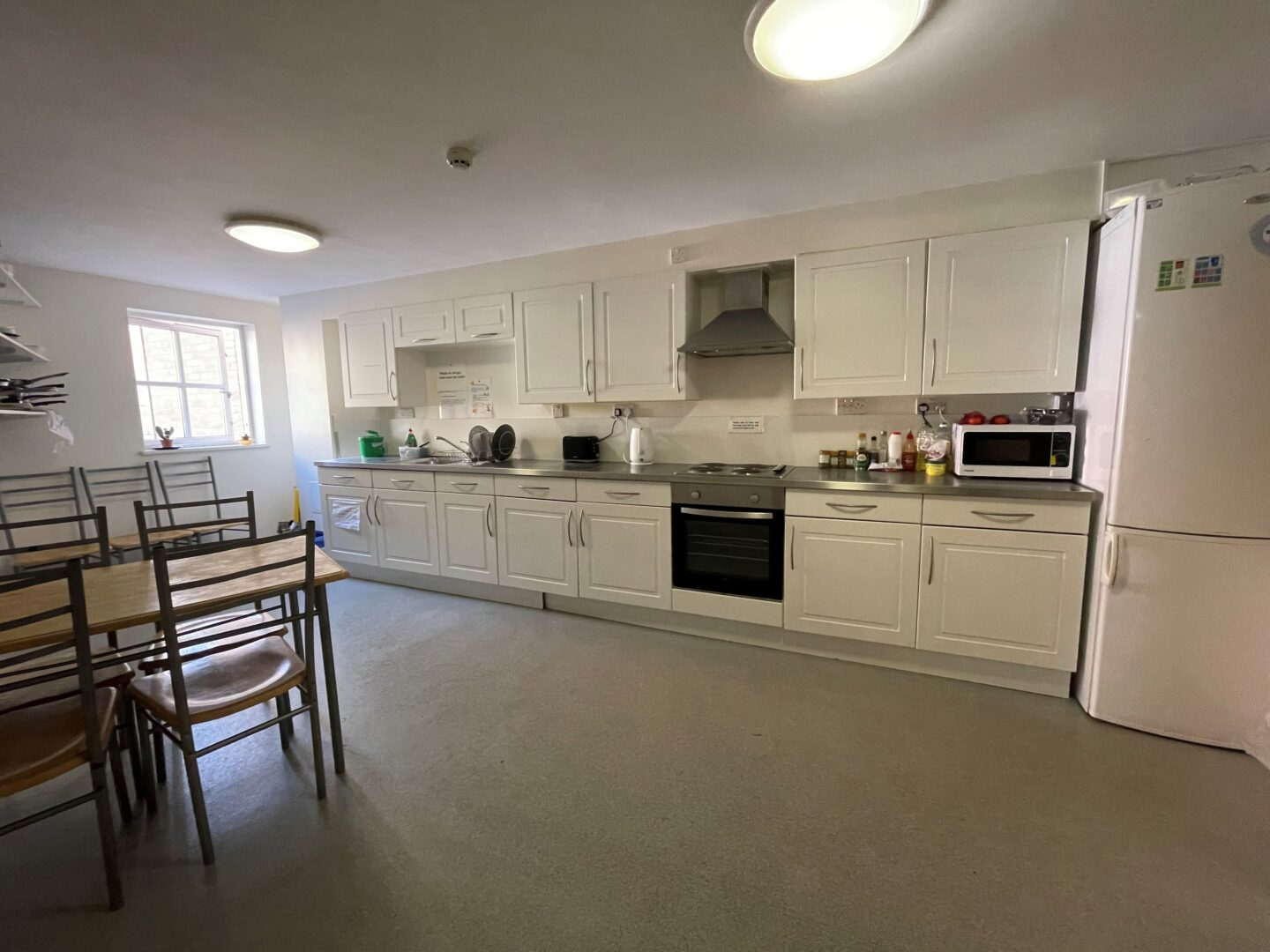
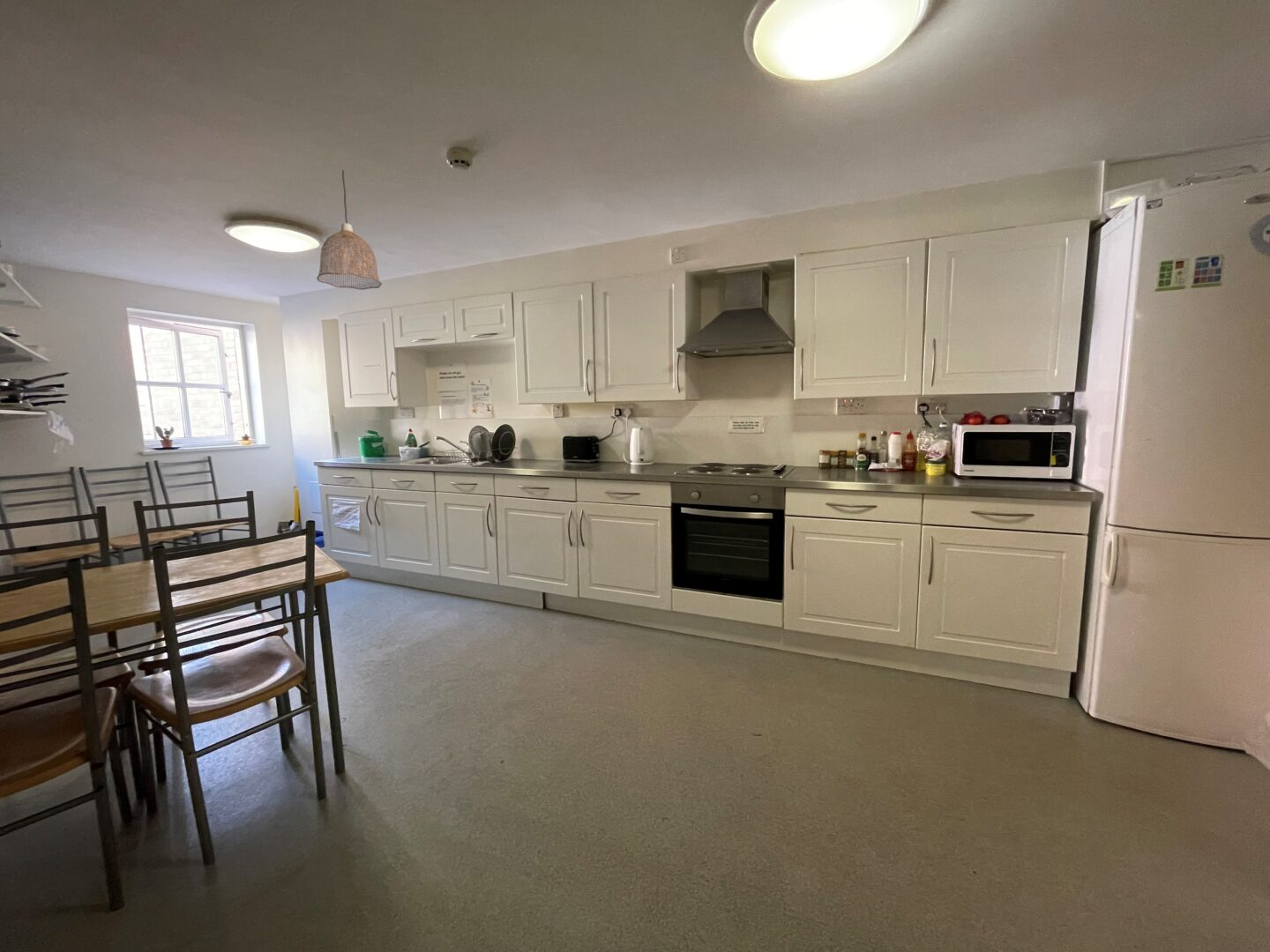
+ pendant lamp [316,169,383,291]
